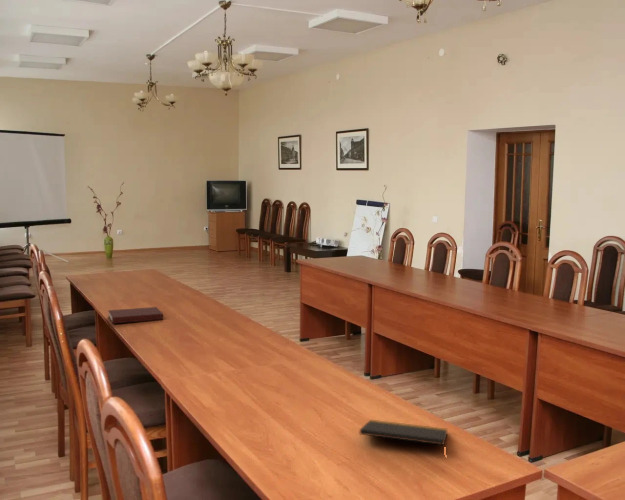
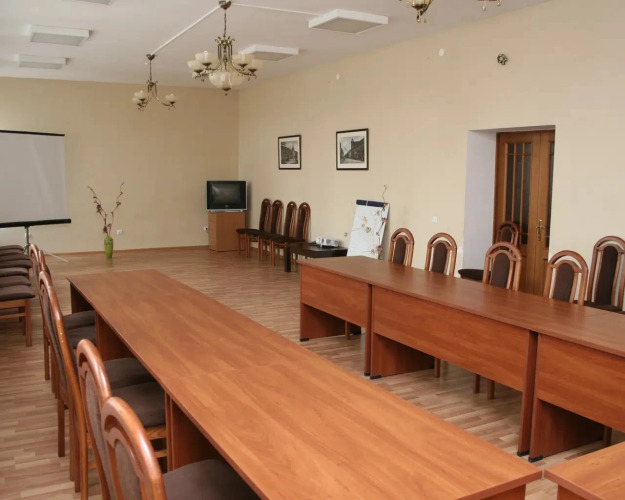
- notebook [107,306,164,325]
- notepad [359,419,449,446]
